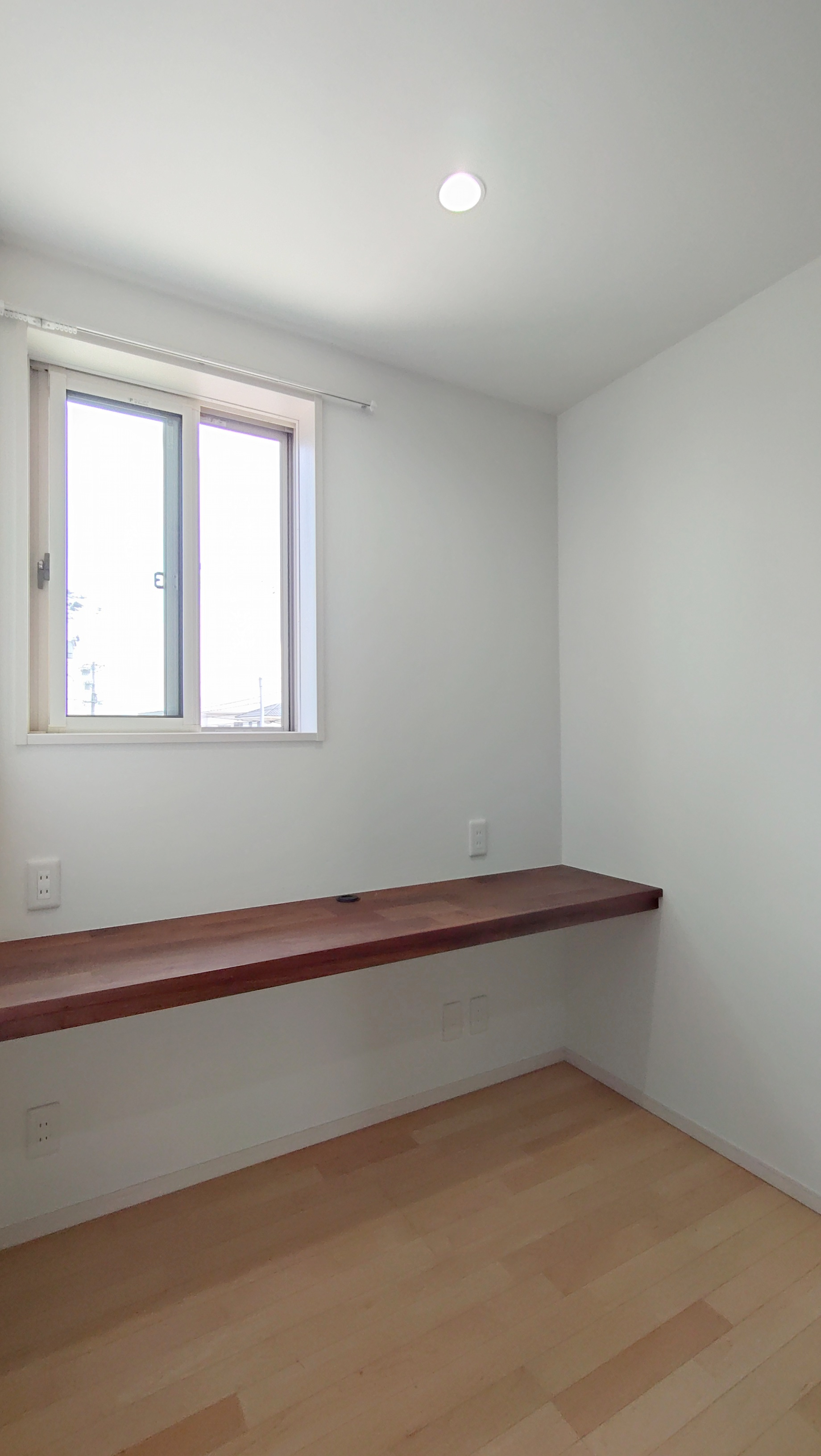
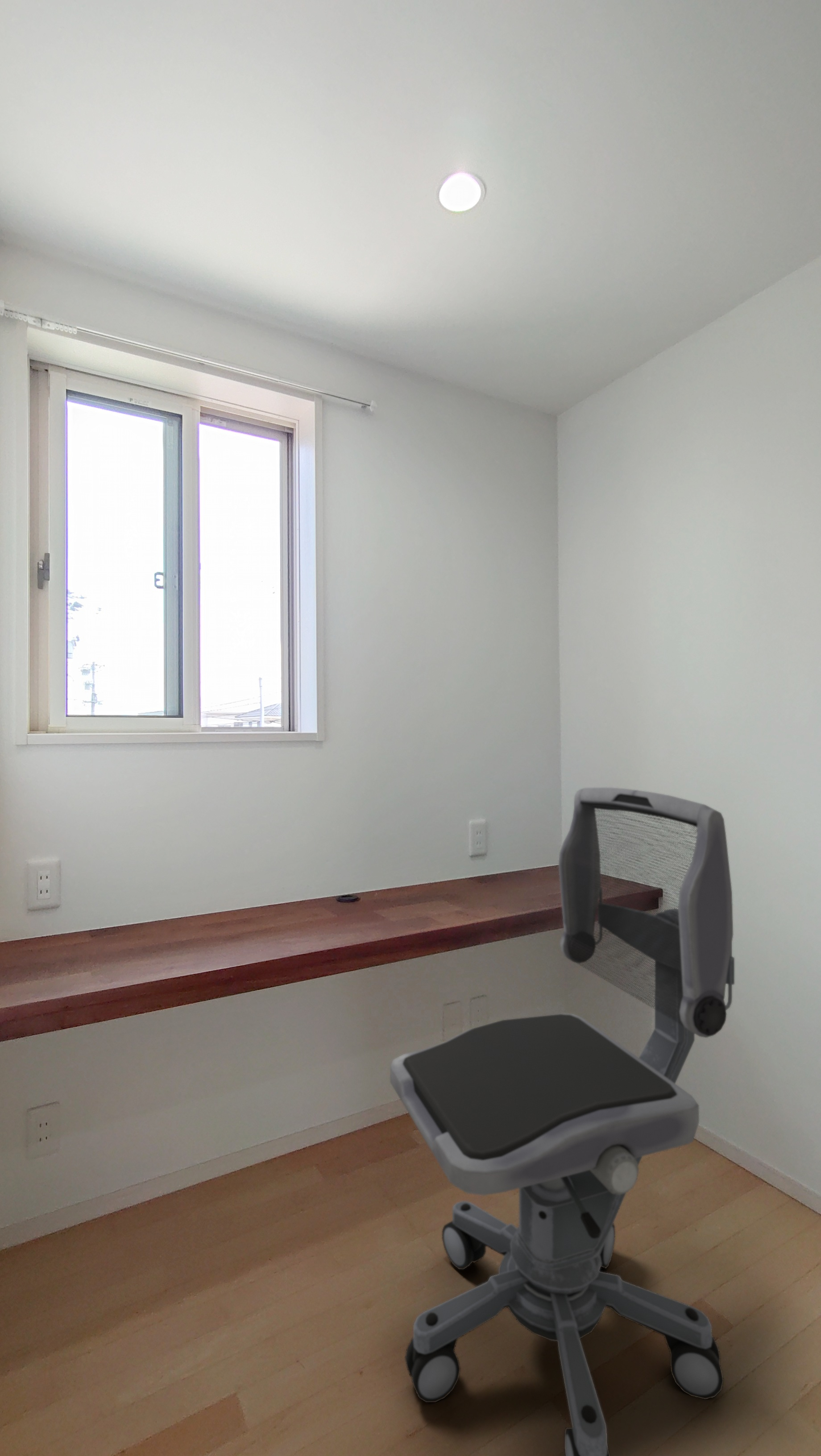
+ office chair [390,787,735,1456]
